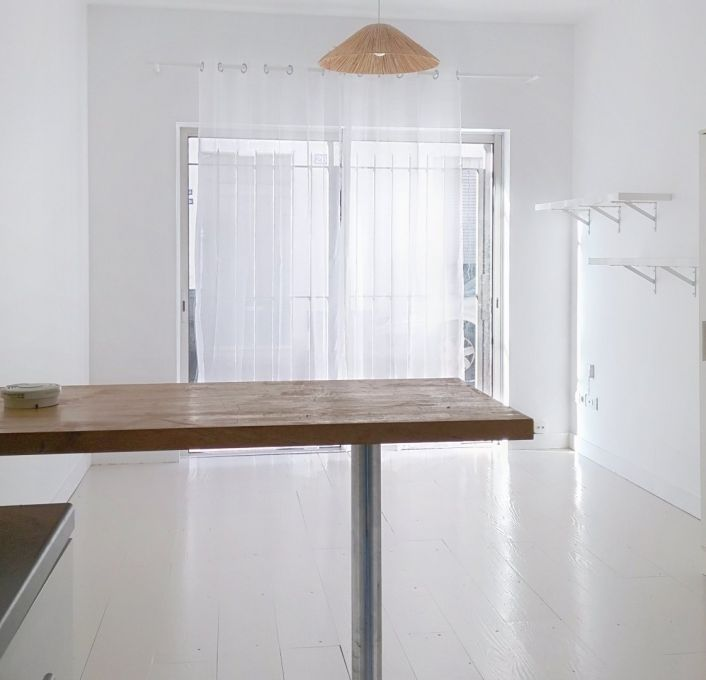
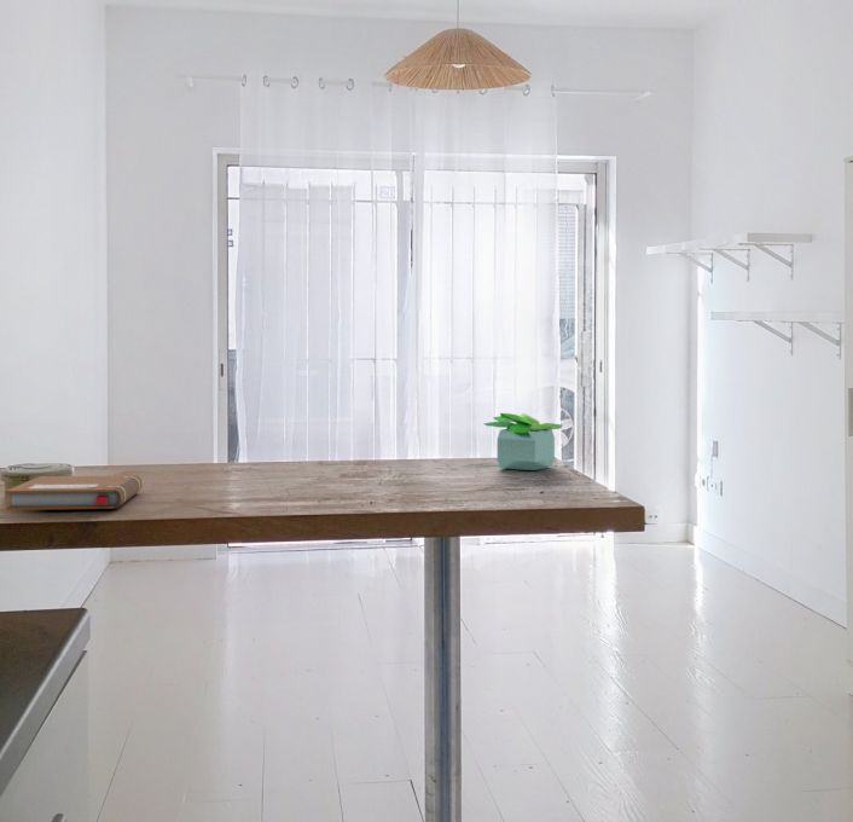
+ notebook [5,475,144,511]
+ potted plant [482,412,564,471]
